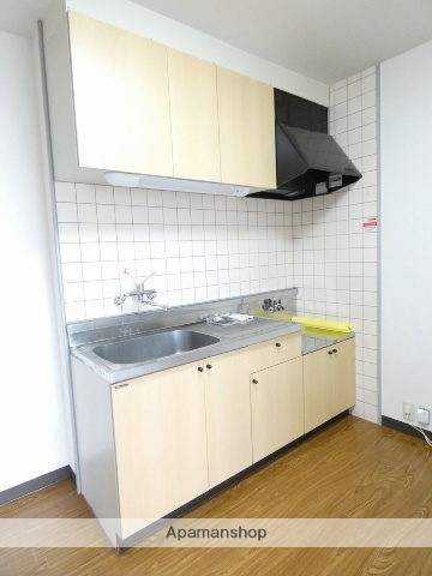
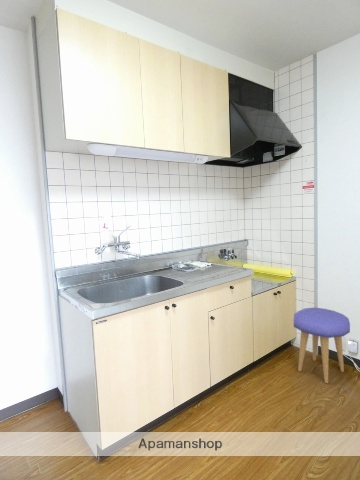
+ stool [293,306,351,384]
